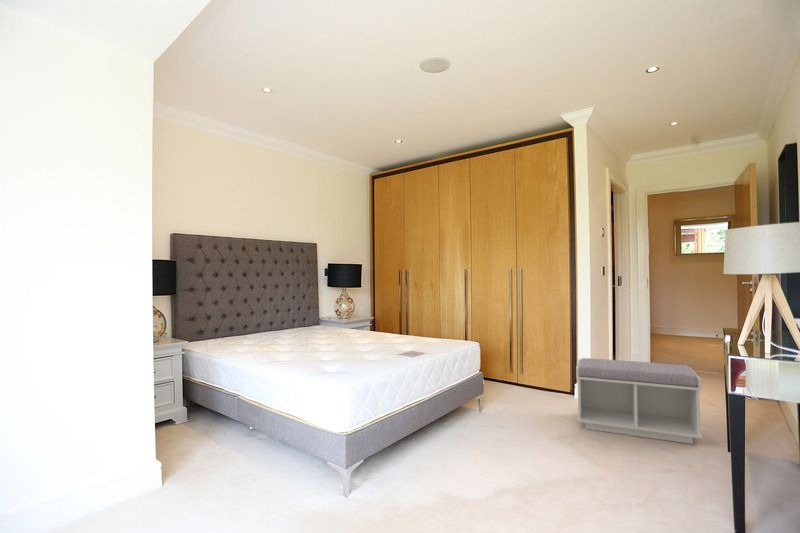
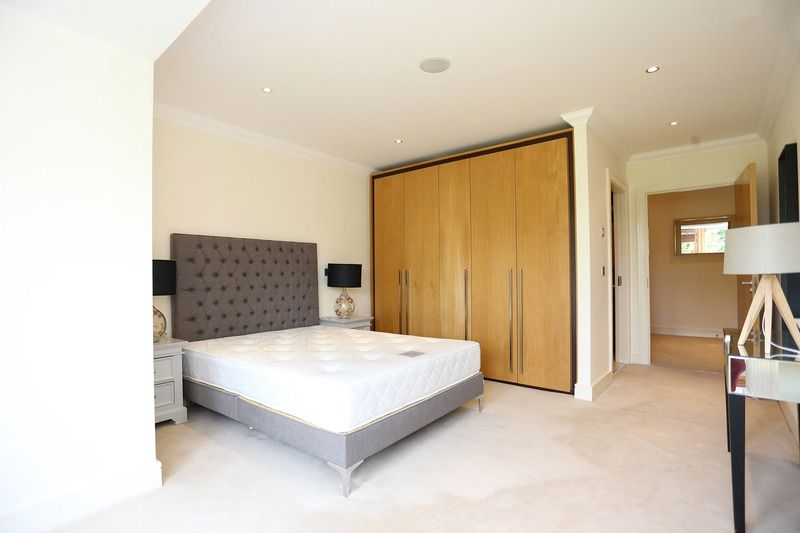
- bench [575,357,703,445]
